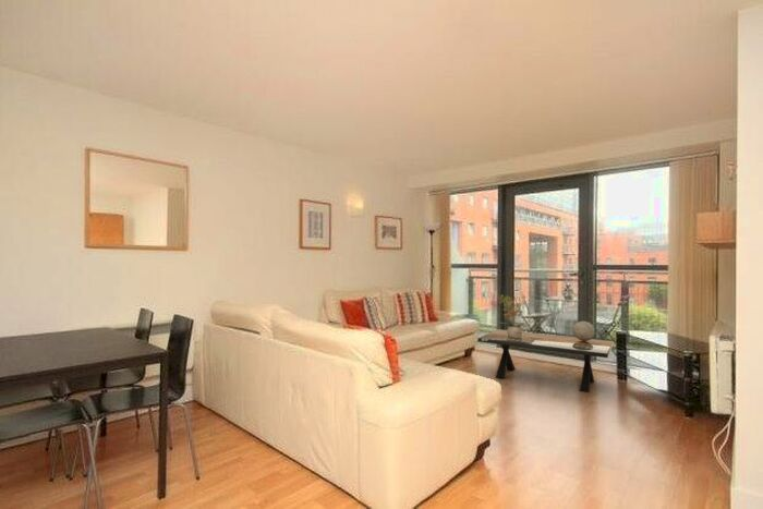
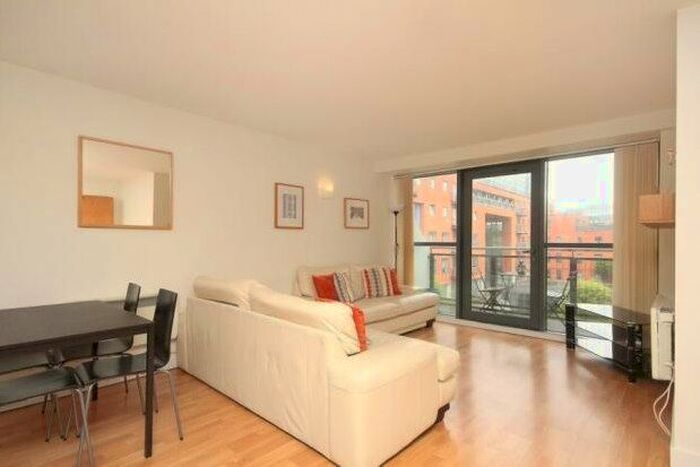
- coffee table [477,328,615,393]
- potted plant [497,293,532,338]
- decorative sphere [572,320,596,341]
